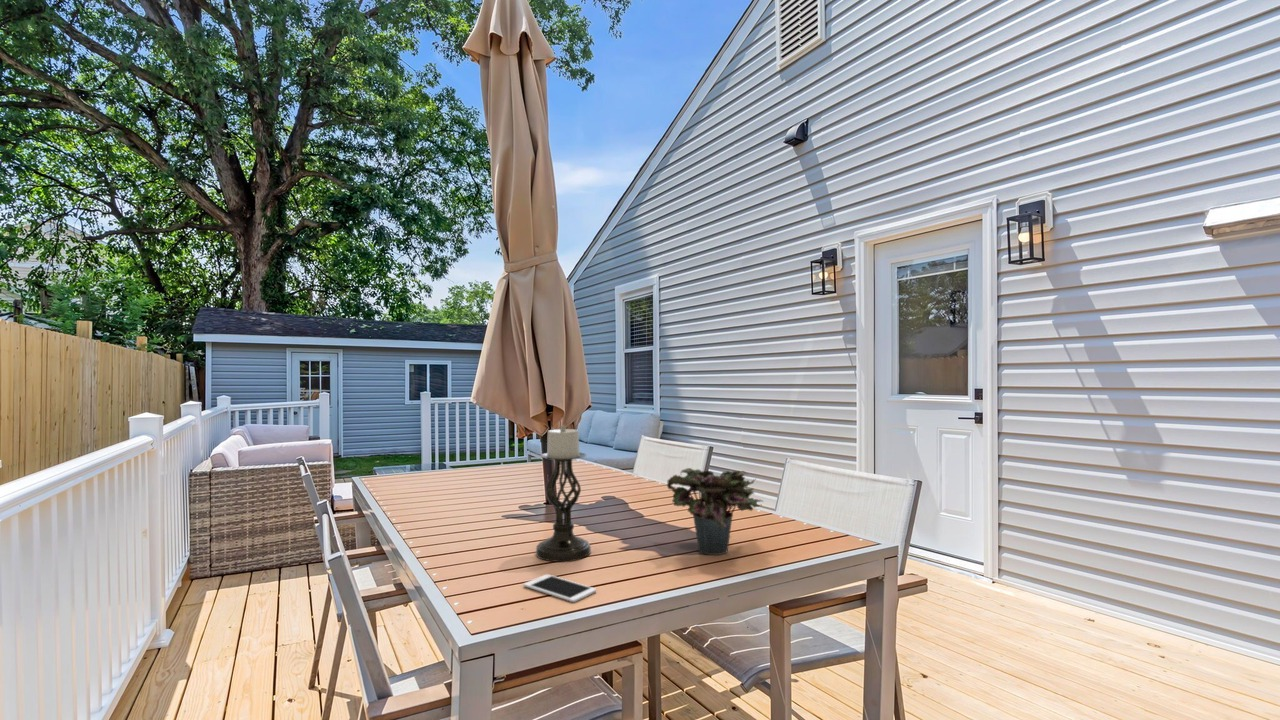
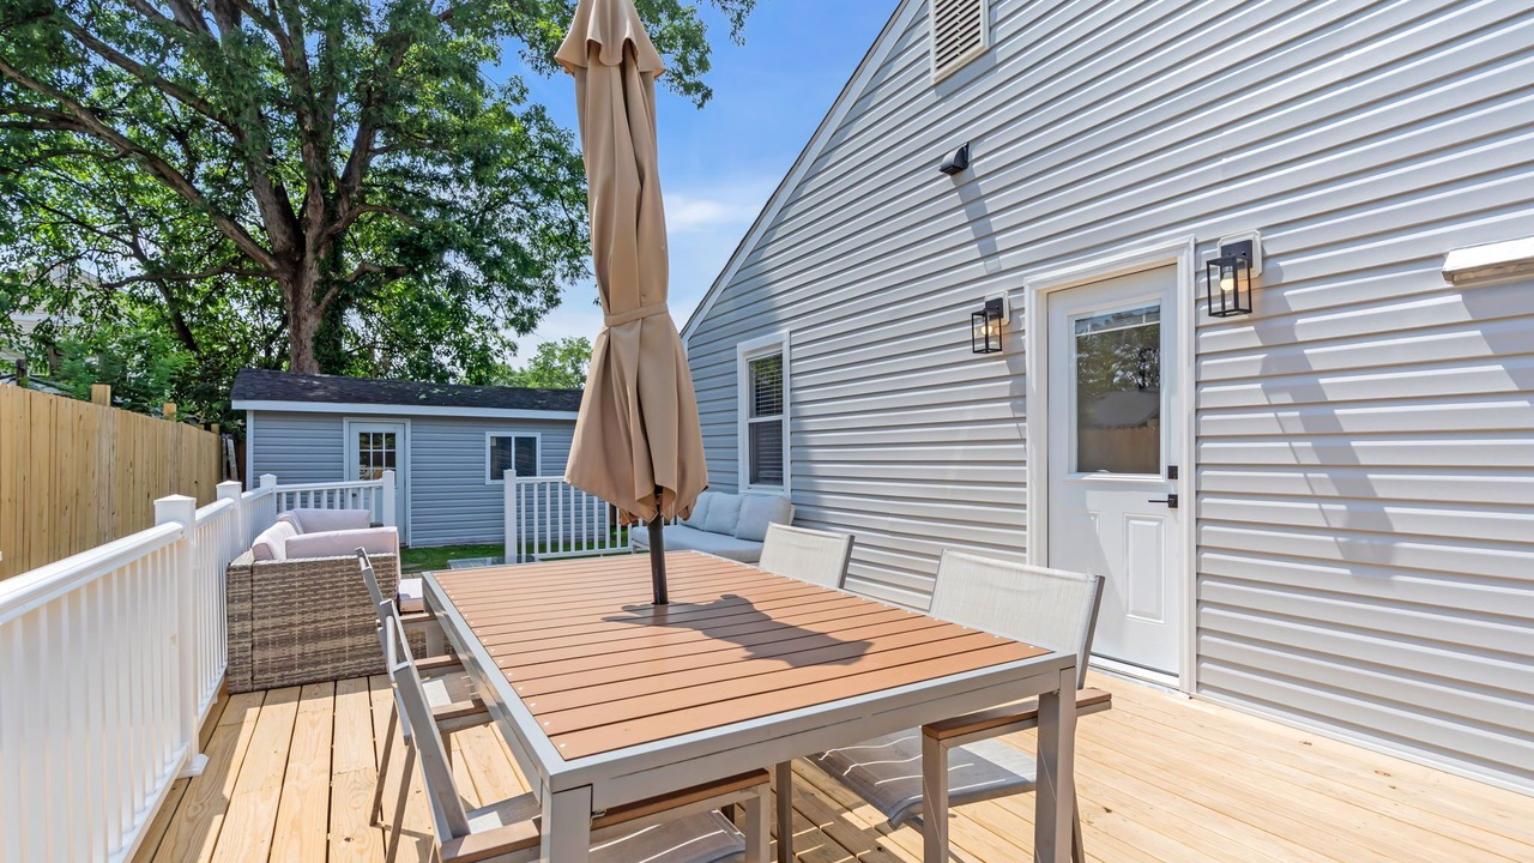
- candle holder [535,424,592,563]
- potted plant [666,467,764,556]
- cell phone [523,573,597,603]
